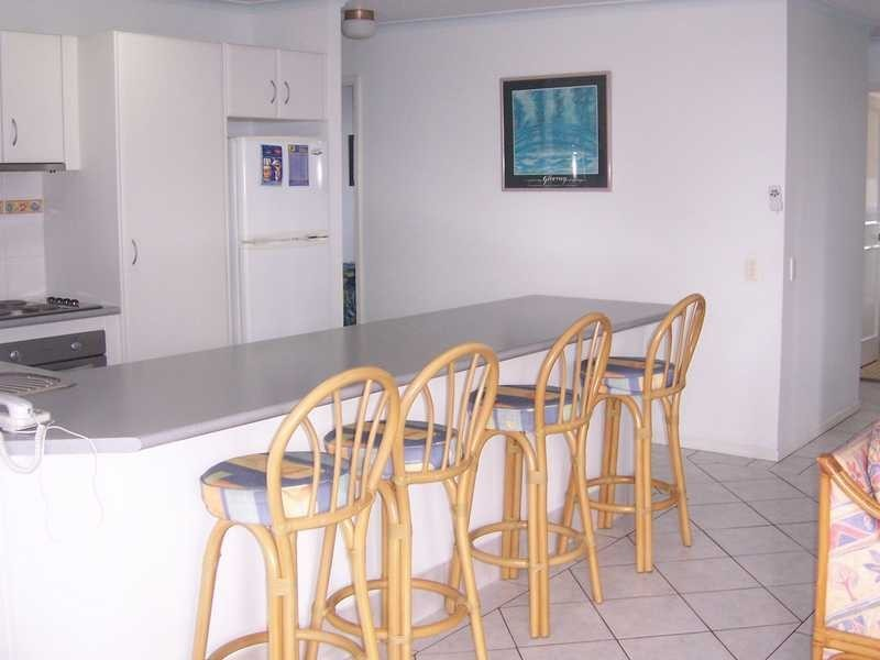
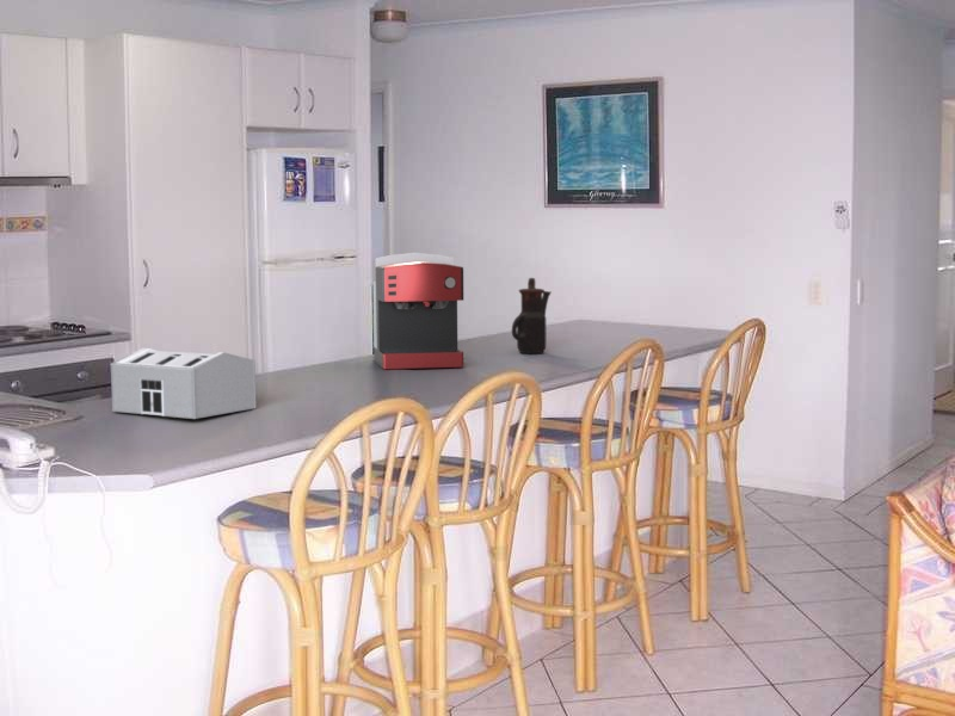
+ toaster [109,347,258,420]
+ coffee maker [371,252,464,370]
+ teapot [511,277,553,354]
